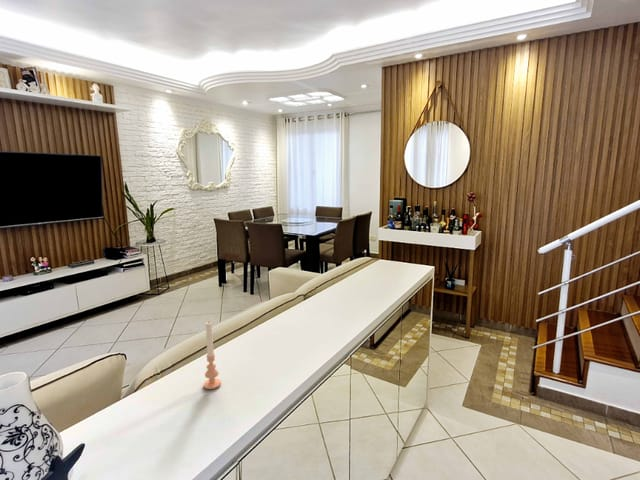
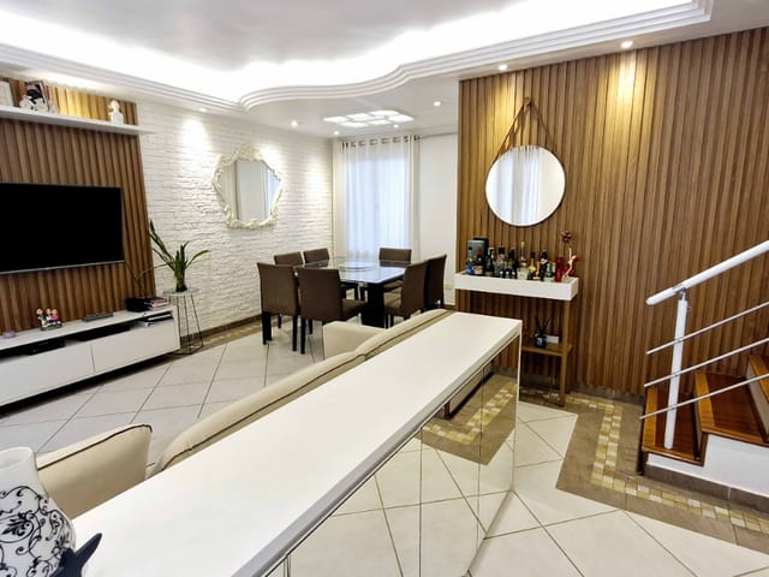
- candle [203,320,222,390]
